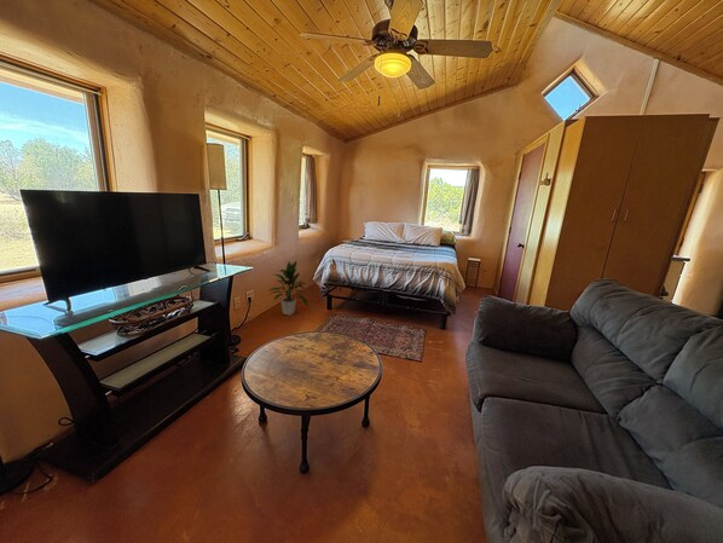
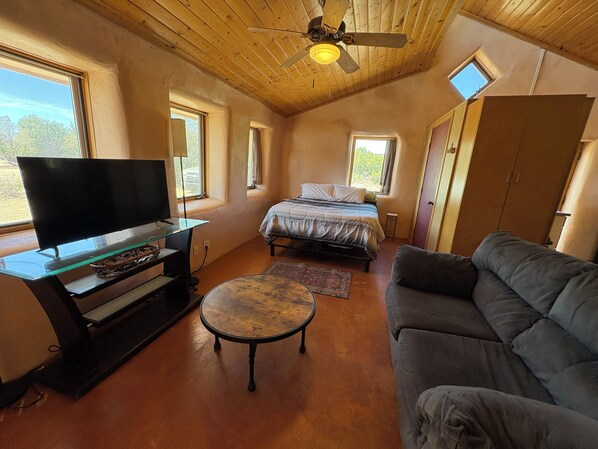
- indoor plant [267,259,310,317]
